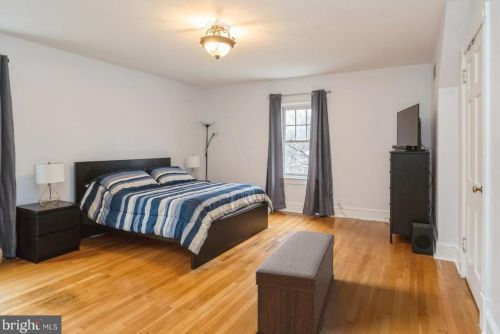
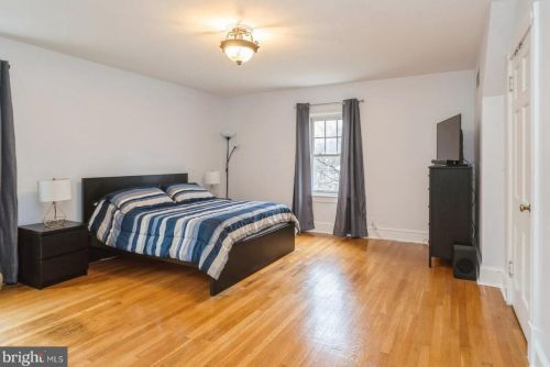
- bench [254,230,335,334]
